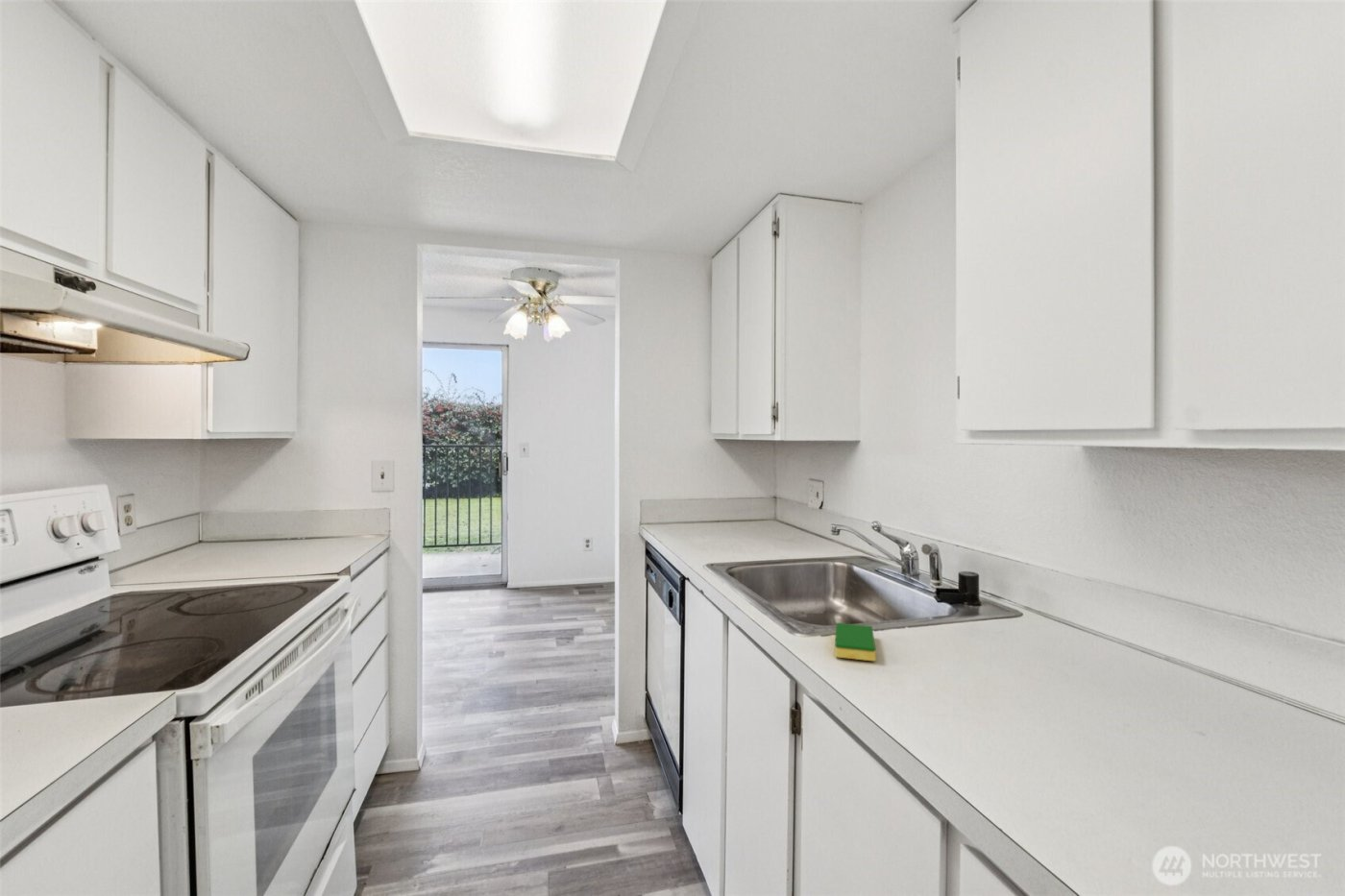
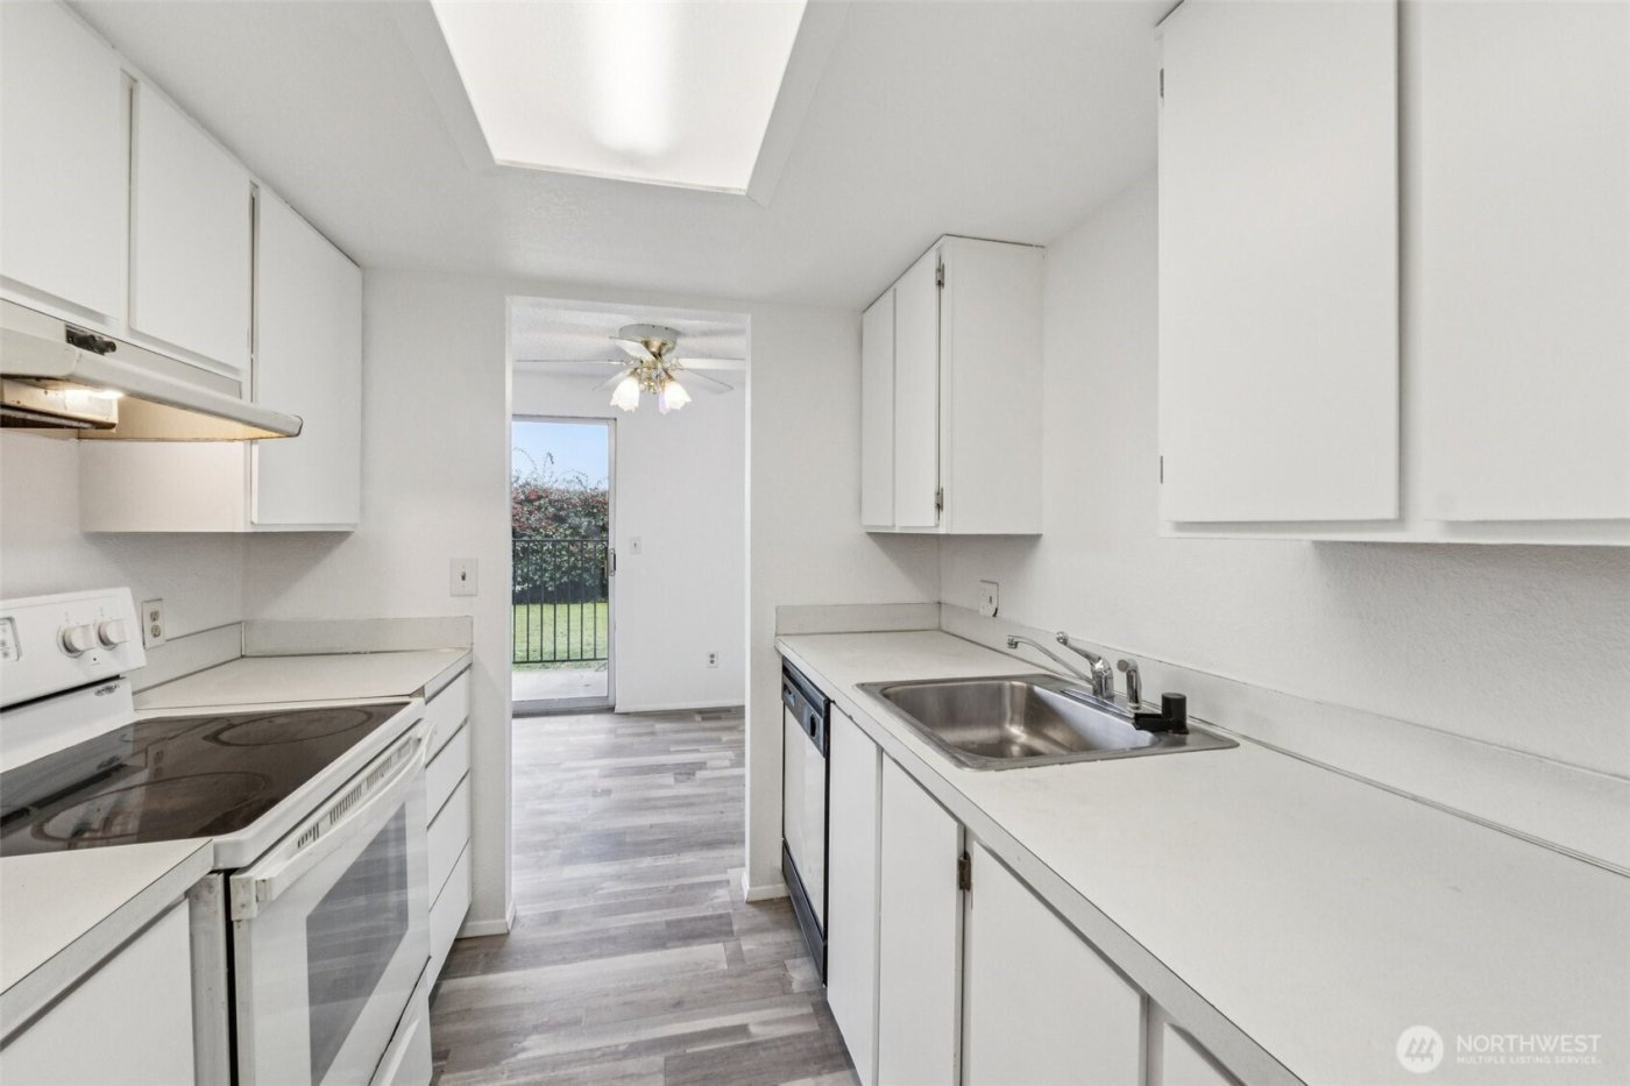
- dish sponge [834,622,876,662]
